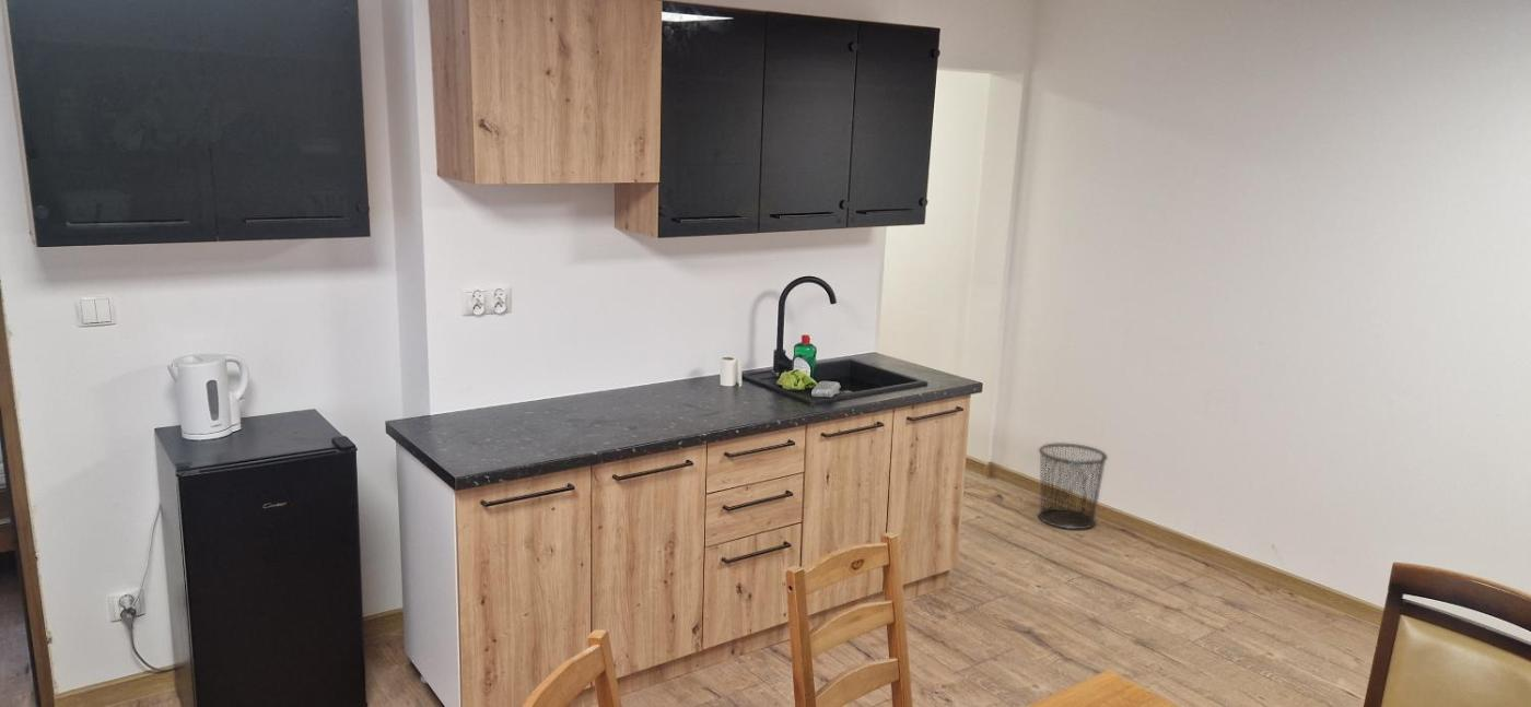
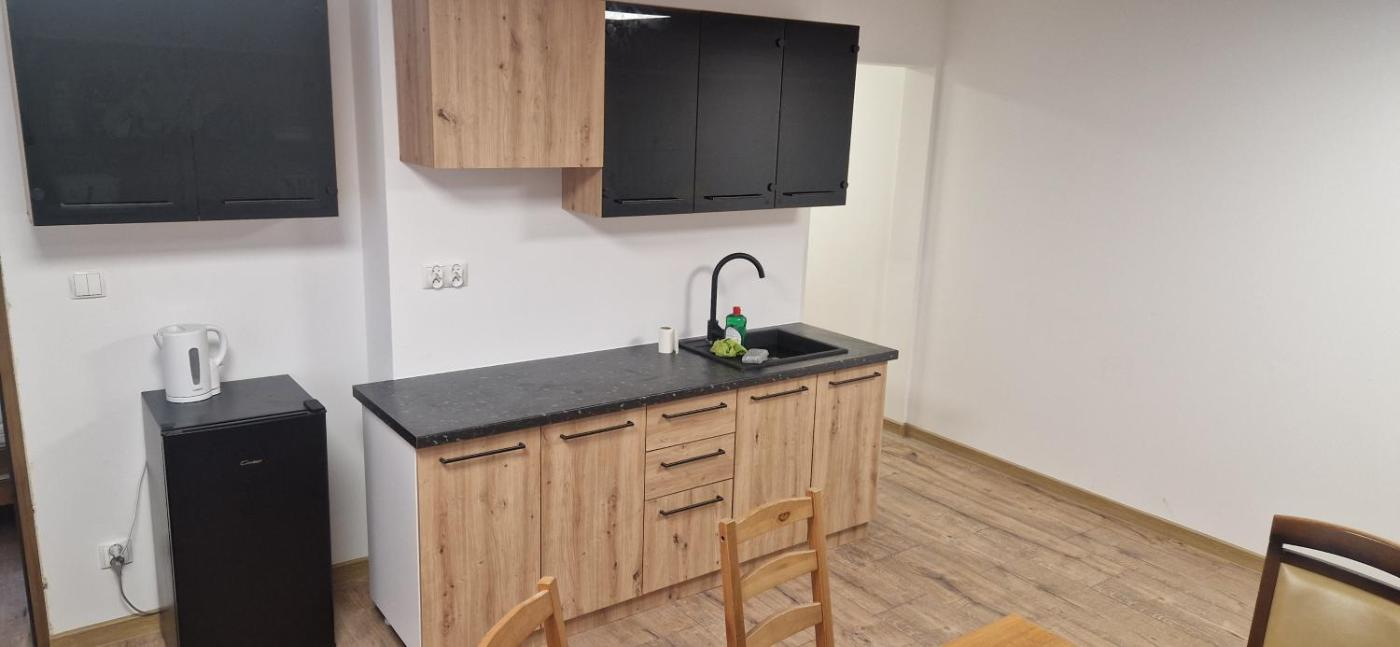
- trash can [1037,443,1109,530]
